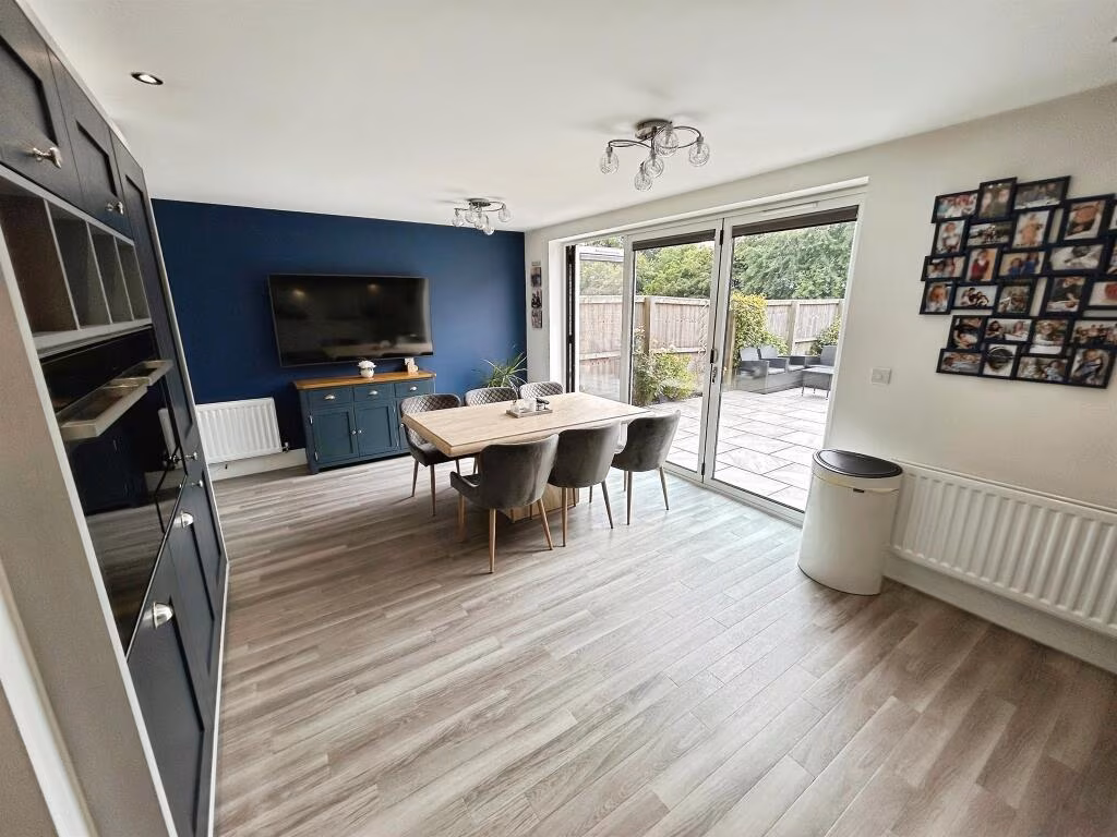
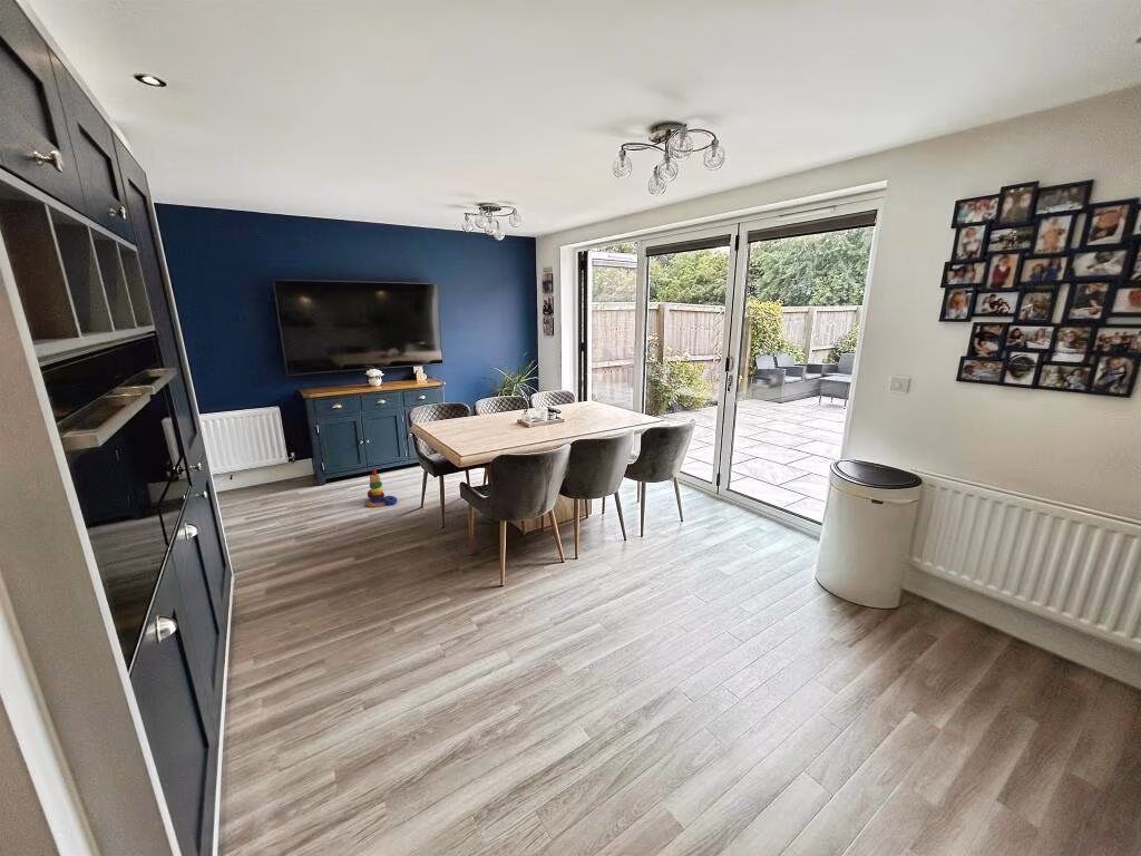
+ stacking toy [364,467,398,508]
